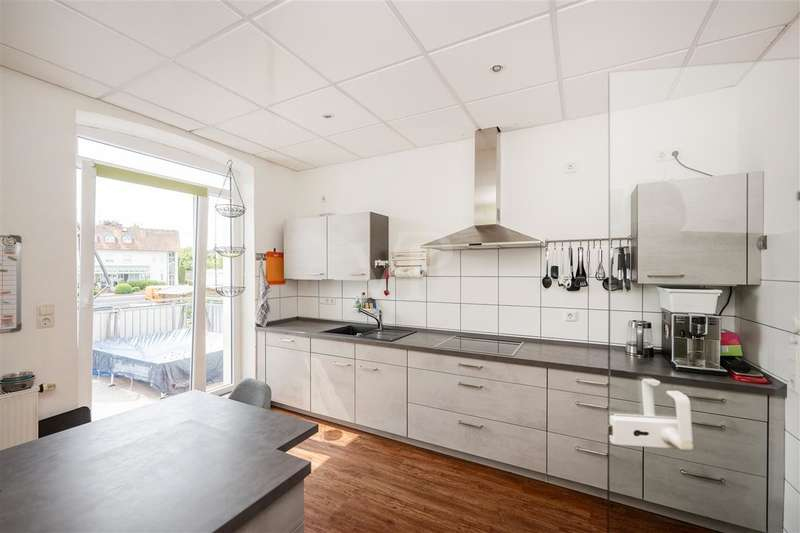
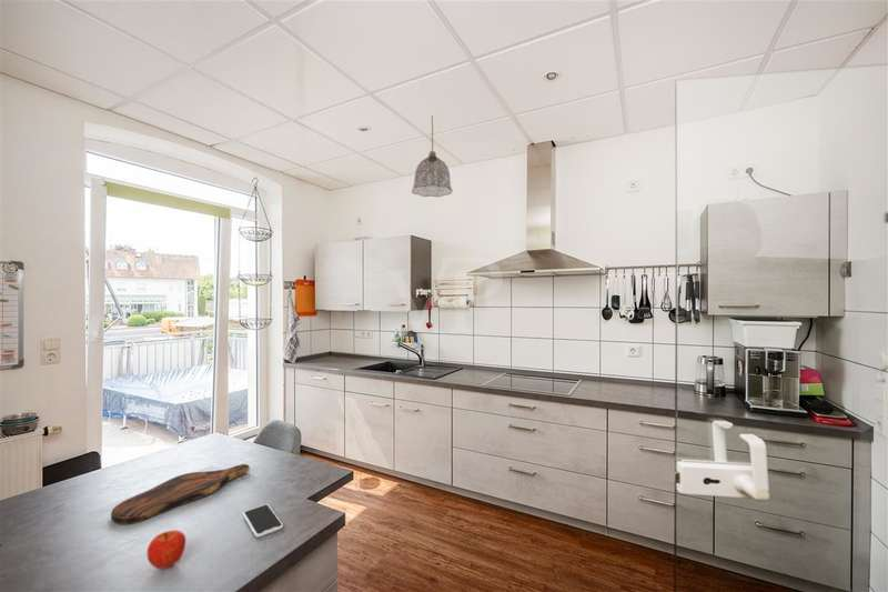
+ pendant lamp [411,114,454,198]
+ fruit [147,529,186,570]
+ smartphone [242,503,284,539]
+ cutting board [110,463,251,525]
